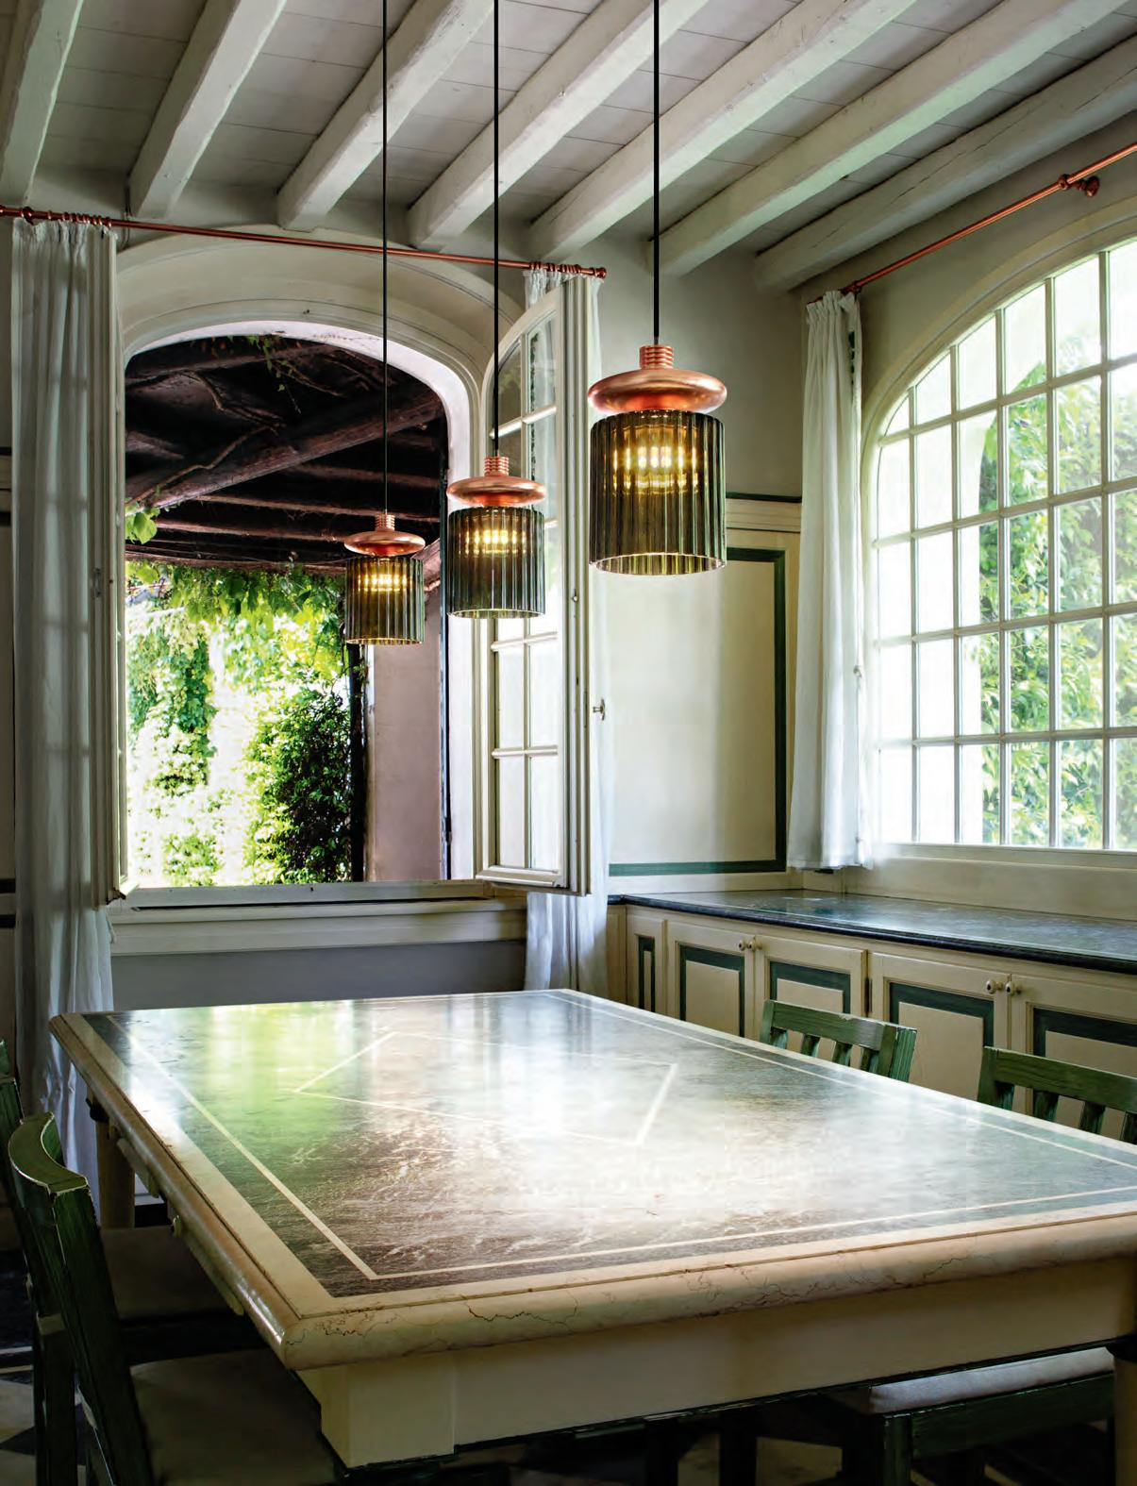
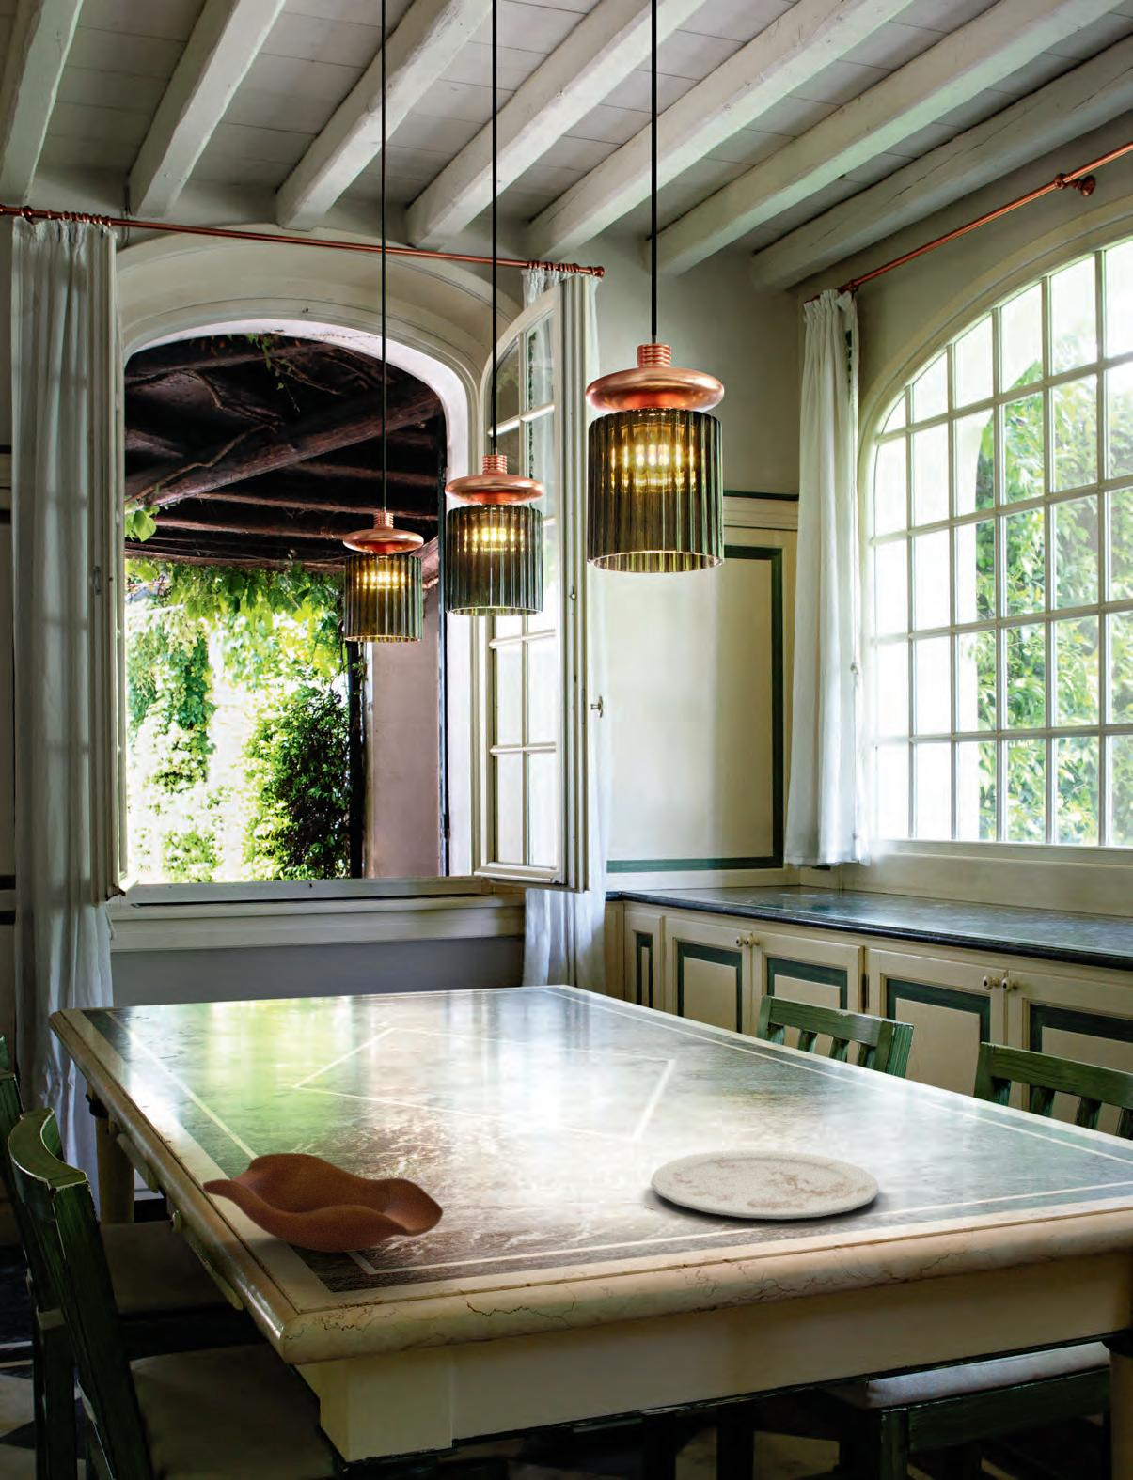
+ wooden bowl [201,1152,444,1254]
+ plate [650,1148,881,1219]
